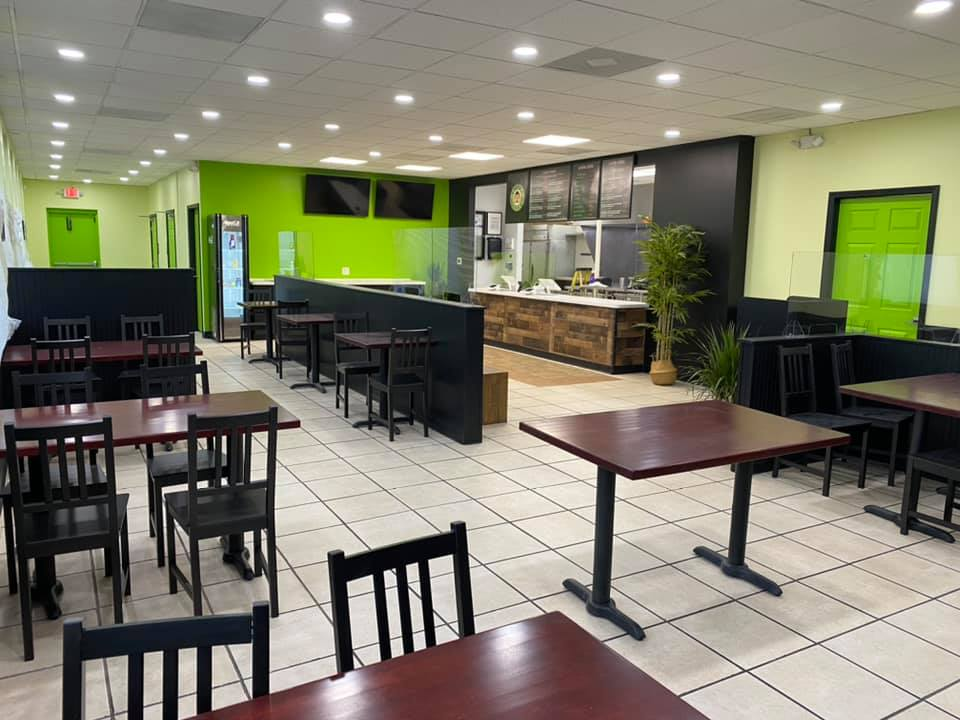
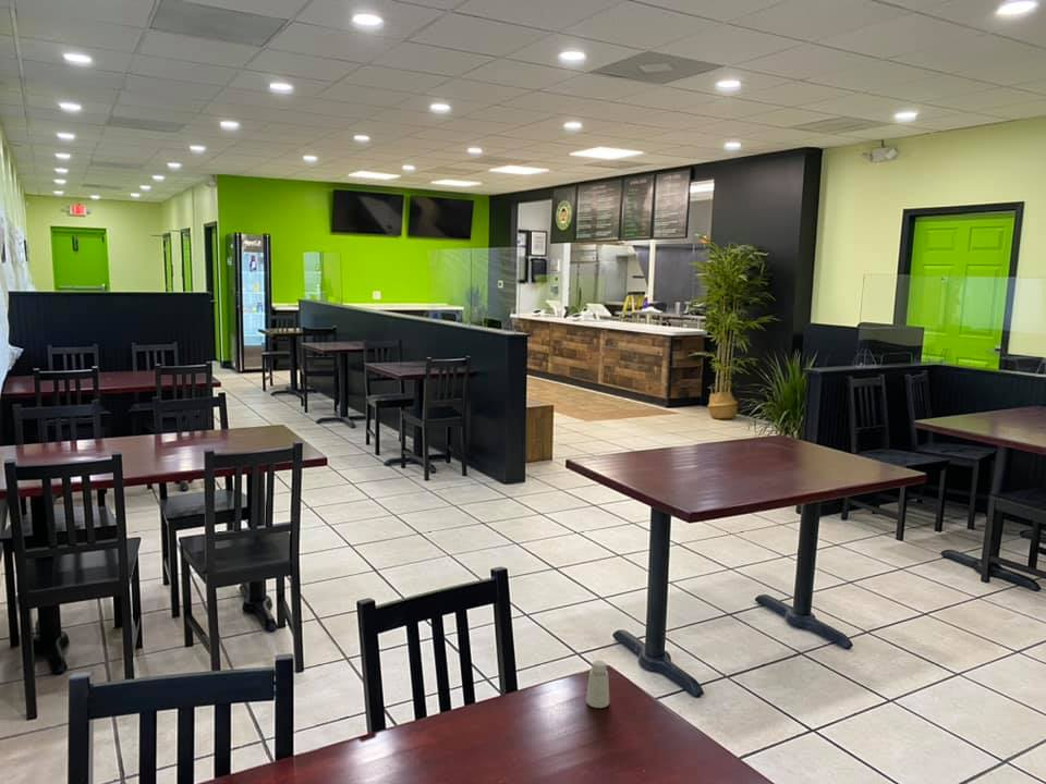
+ saltshaker [585,659,610,709]
